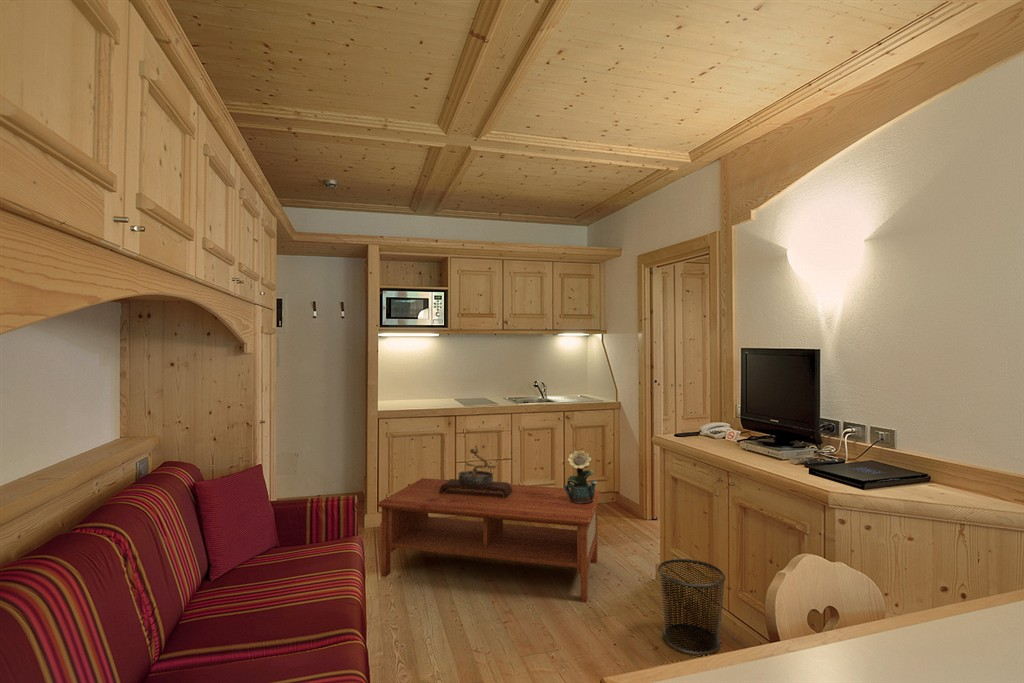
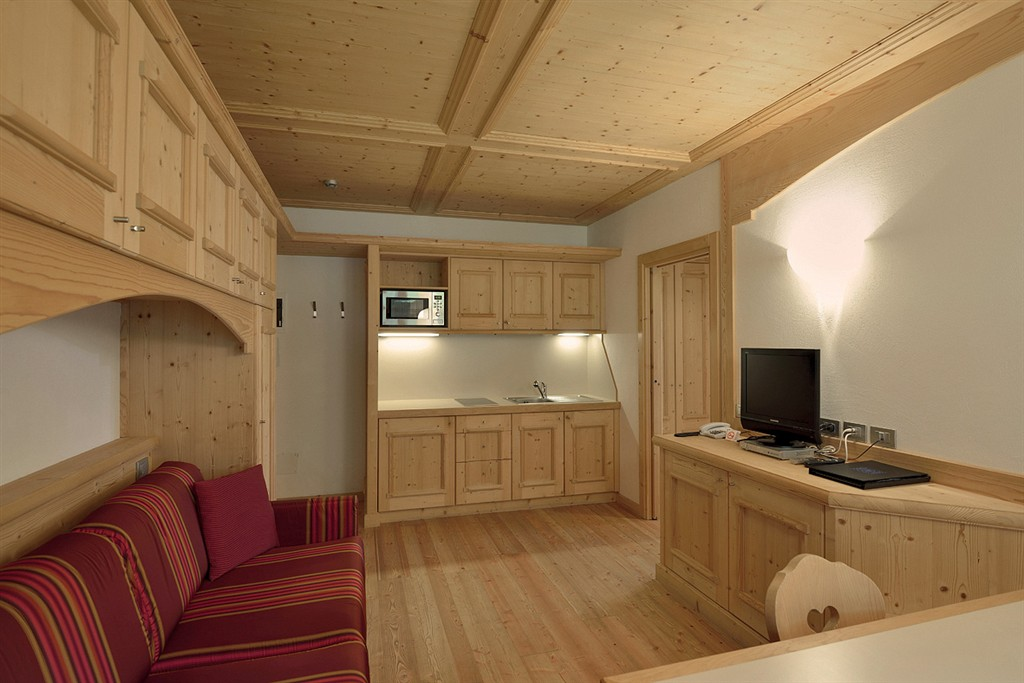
- bonsai tree [439,445,512,499]
- waste bin [657,558,726,656]
- coffee table [376,477,602,603]
- potted flower [564,450,598,504]
